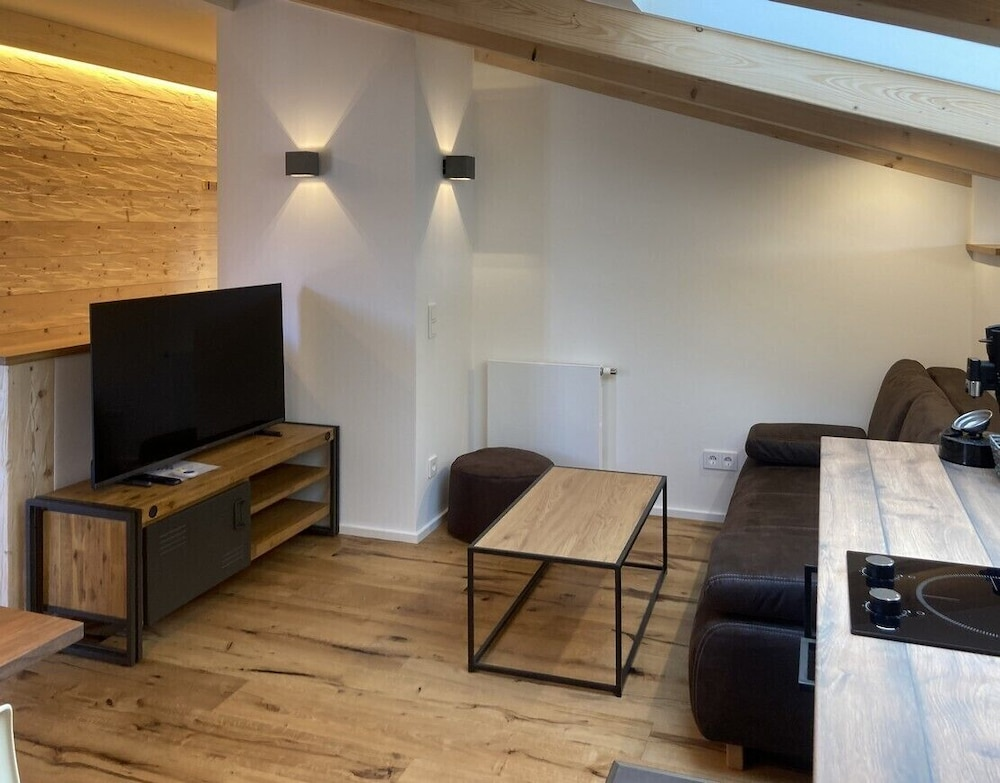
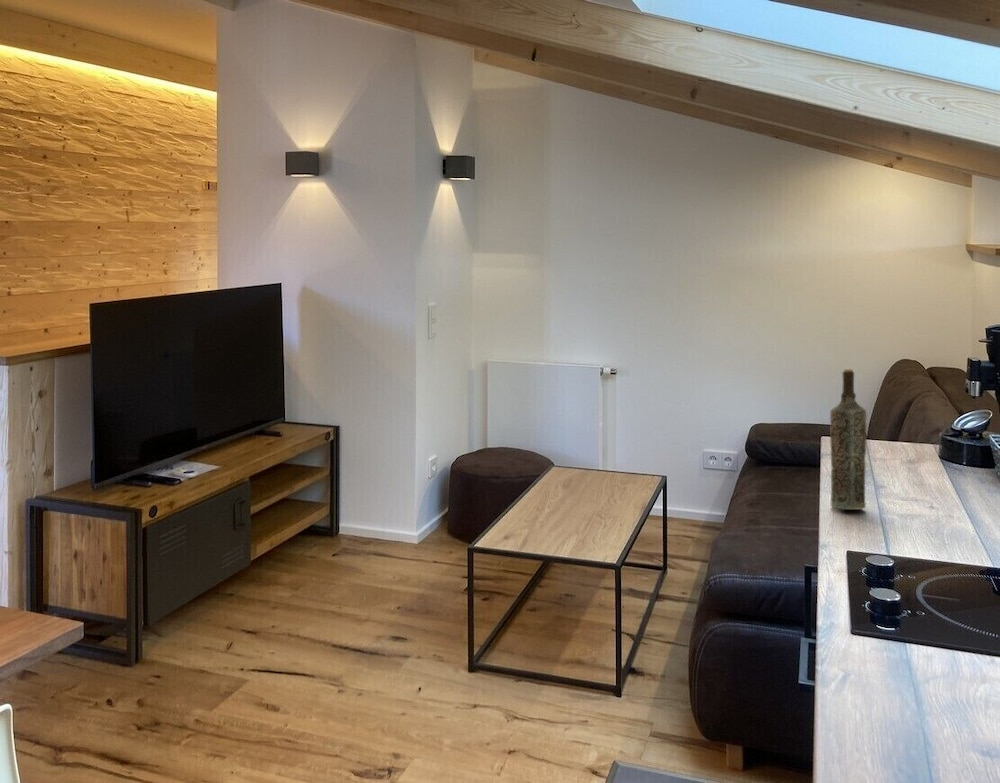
+ bottle [829,368,868,511]
